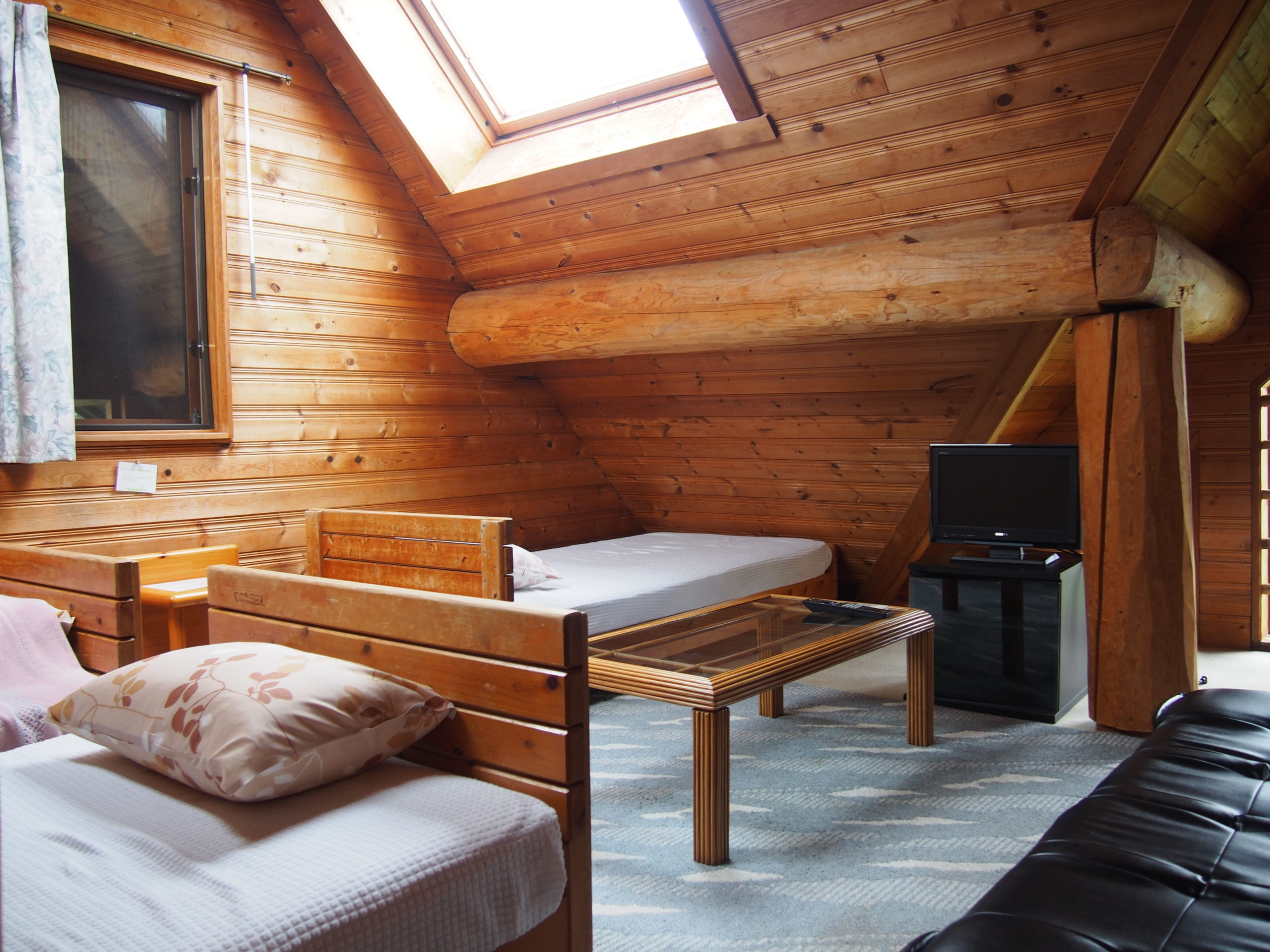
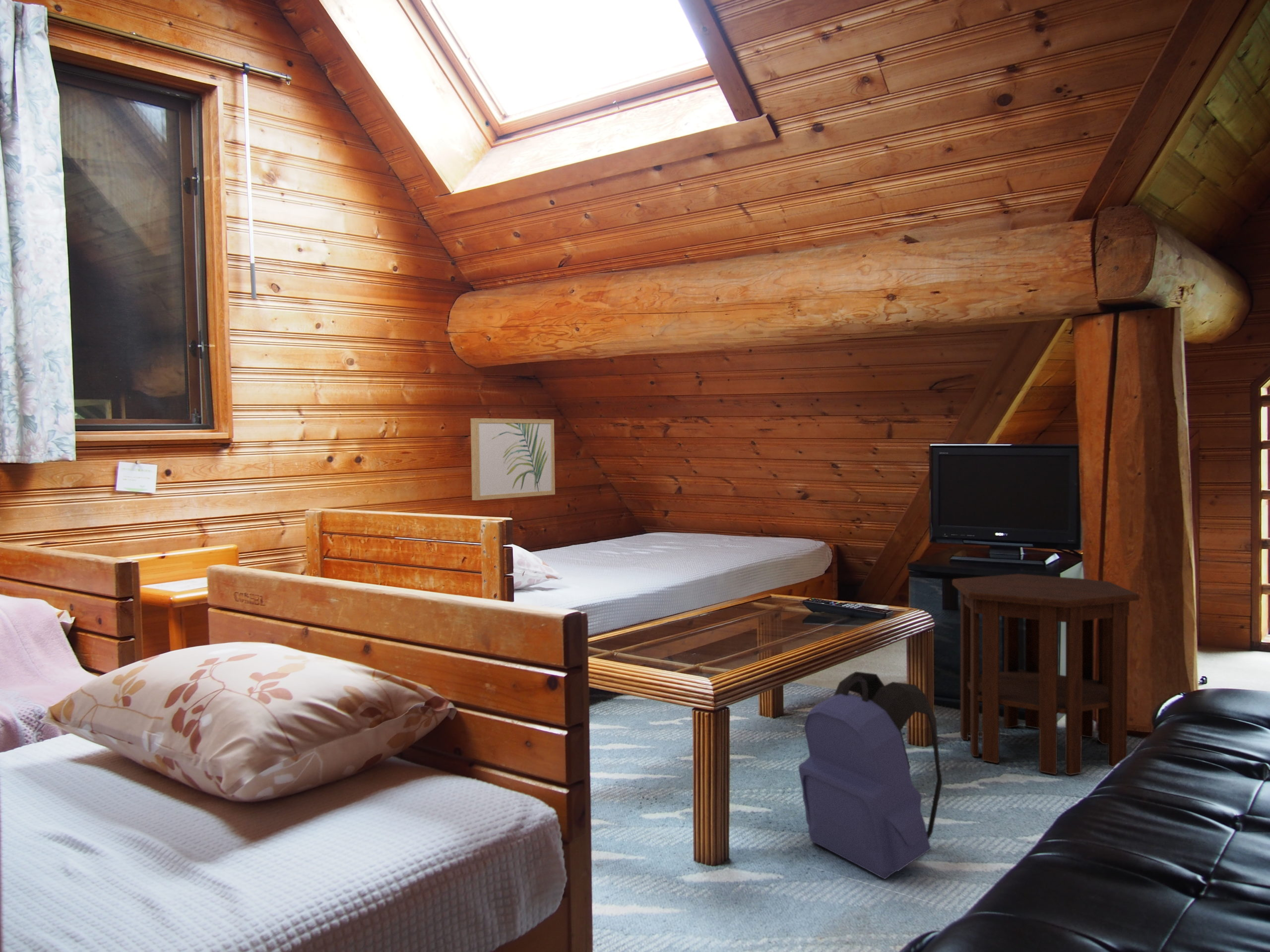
+ side table [952,573,1140,776]
+ wall art [470,417,556,501]
+ backpack [798,671,943,880]
